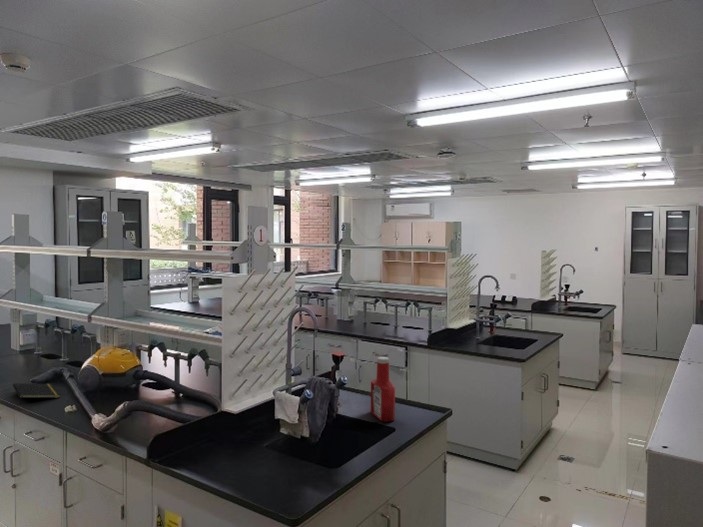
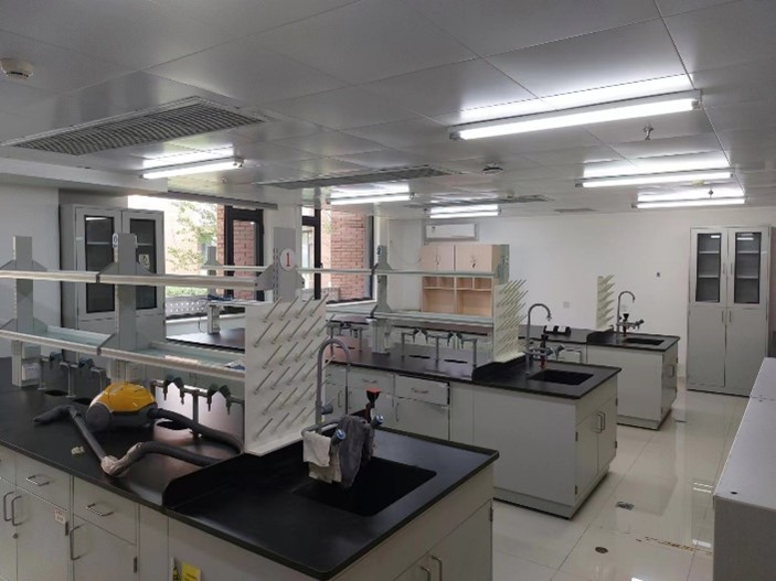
- notepad [12,382,61,406]
- soap bottle [370,356,396,423]
